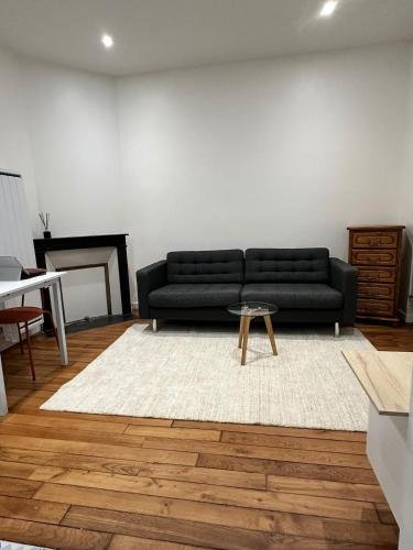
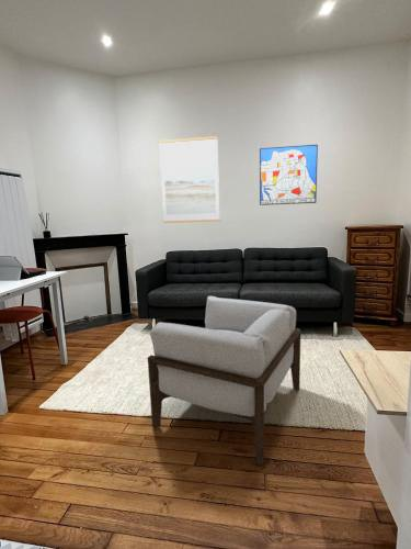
+ wall art [158,135,220,224]
+ wall art [259,144,319,206]
+ armchair [147,295,301,467]
